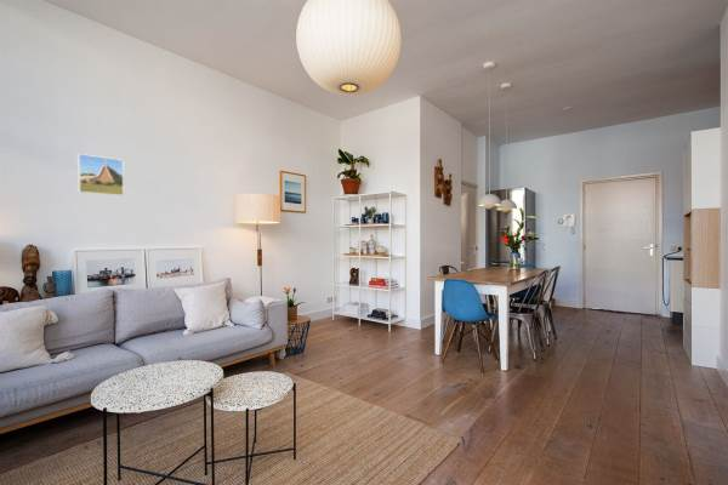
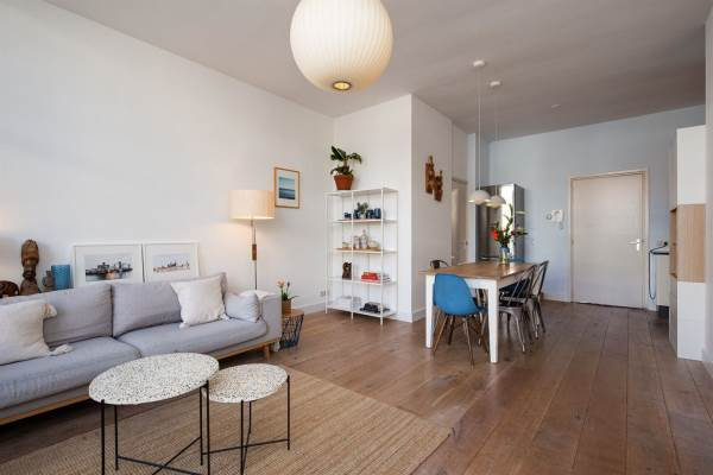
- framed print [76,153,125,196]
